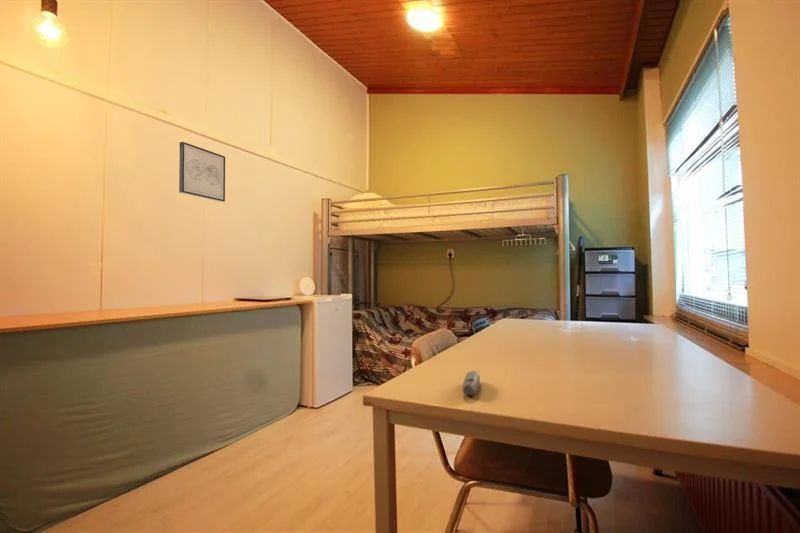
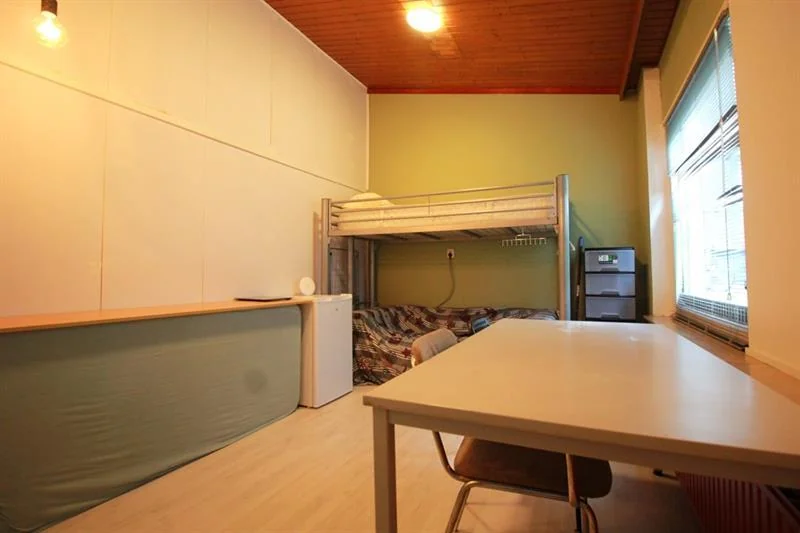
- wall art [178,141,226,203]
- computer mouse [462,370,481,396]
